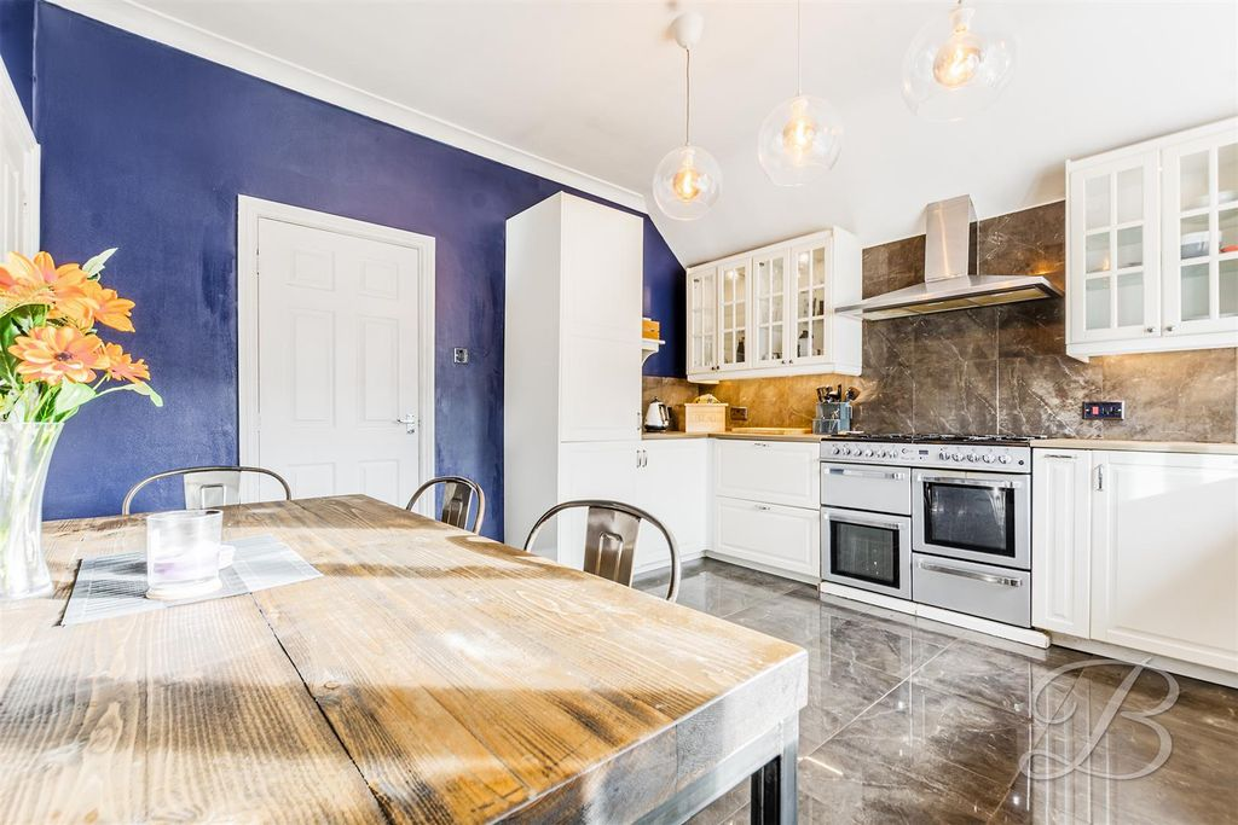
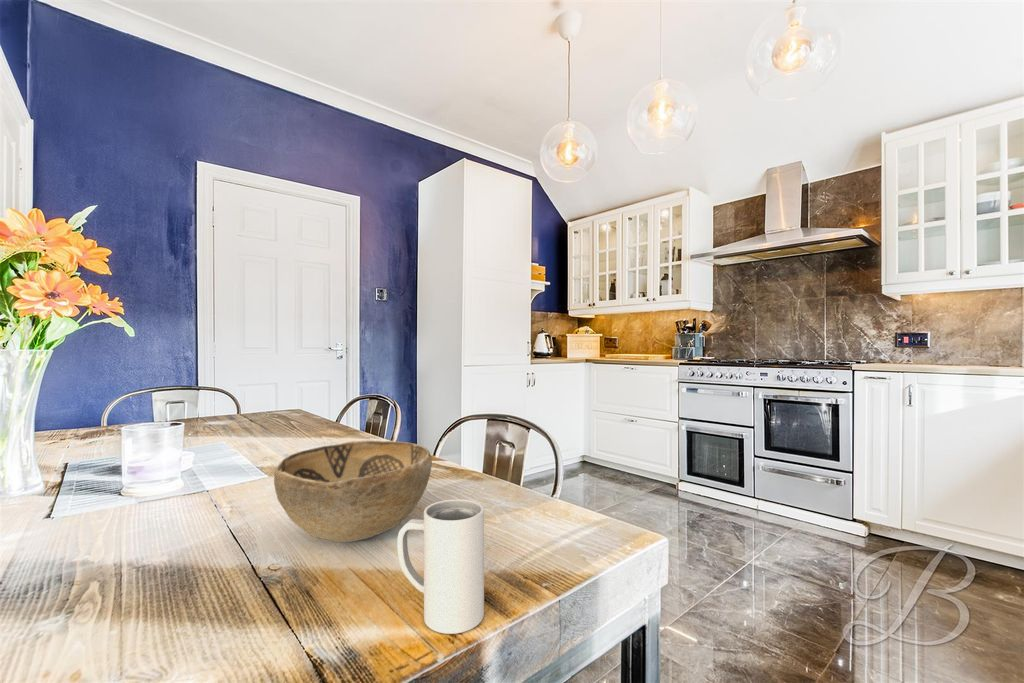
+ decorative bowl [273,440,433,543]
+ mug [396,498,485,635]
